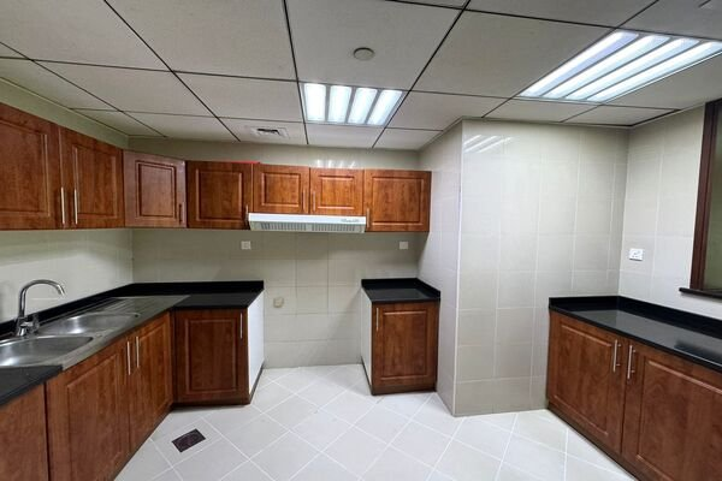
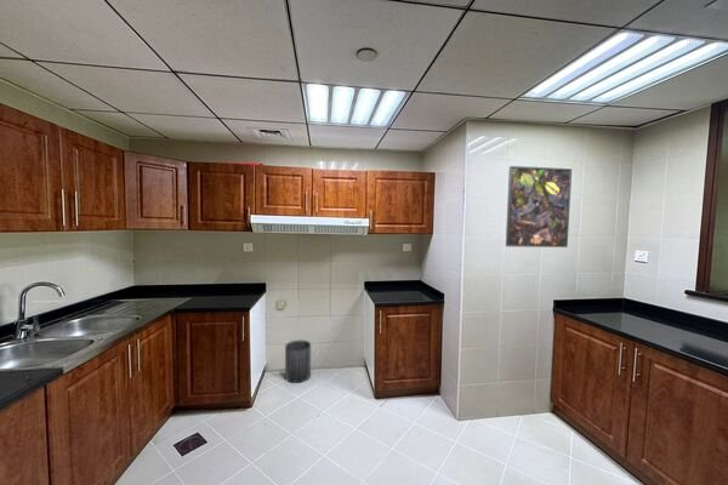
+ trash can [284,340,312,384]
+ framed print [505,165,573,249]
